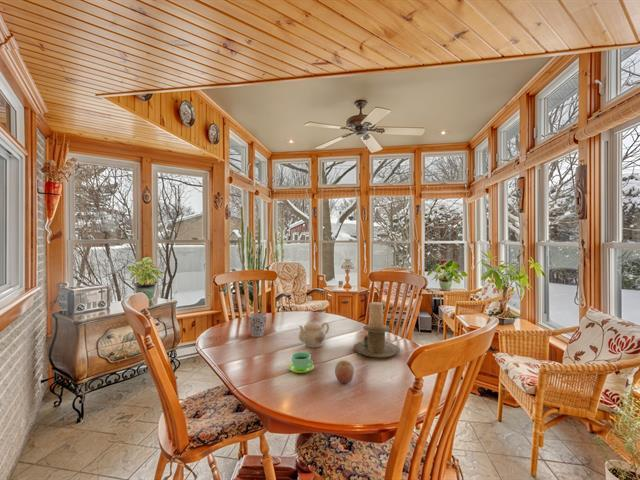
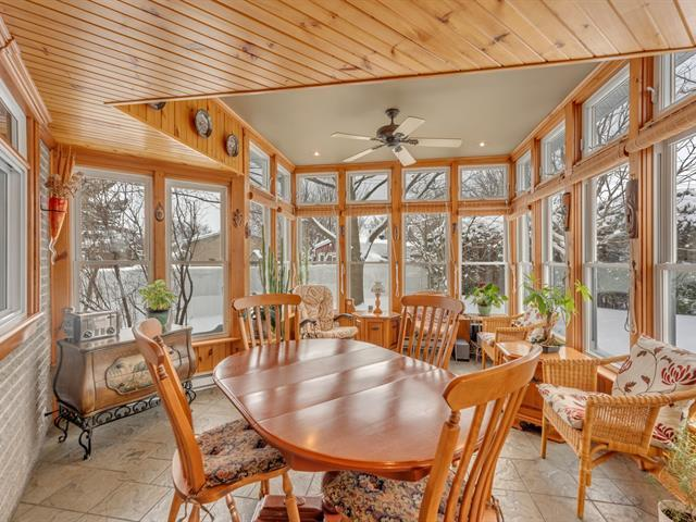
- fruit [334,359,355,384]
- cup [248,312,267,338]
- teapot [298,319,330,348]
- cup [287,351,315,374]
- candle holder [352,301,401,359]
